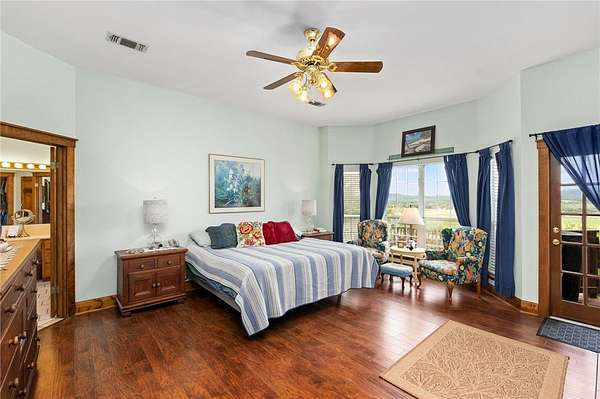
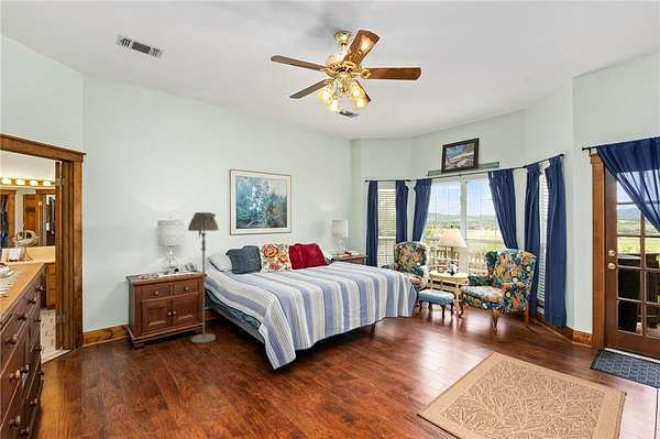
+ floor lamp [187,211,220,344]
